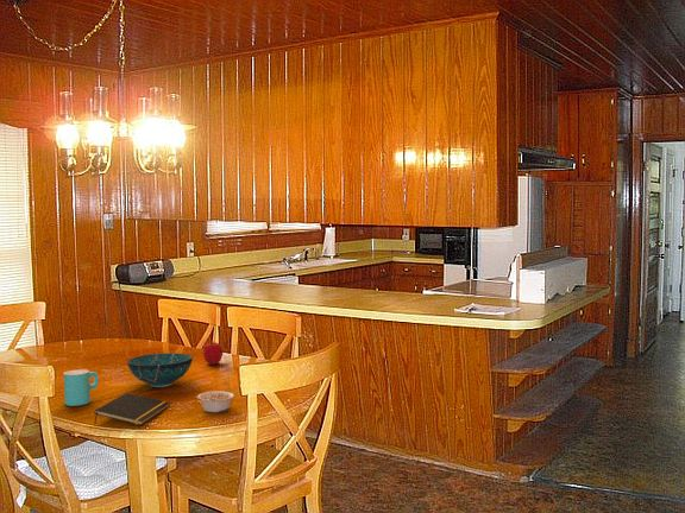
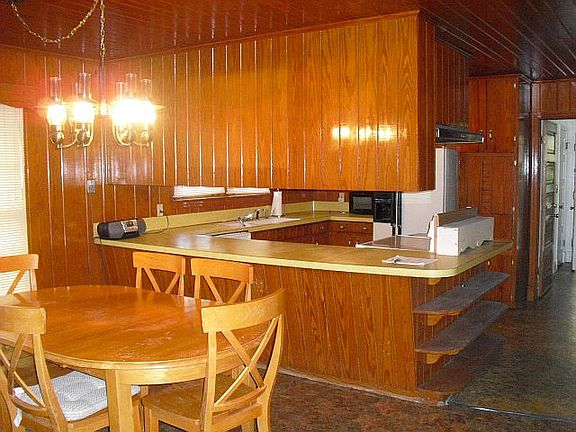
- notepad [93,392,170,426]
- decorative bowl [126,353,194,388]
- legume [196,390,235,413]
- cup [63,368,100,407]
- fruit [202,341,224,366]
